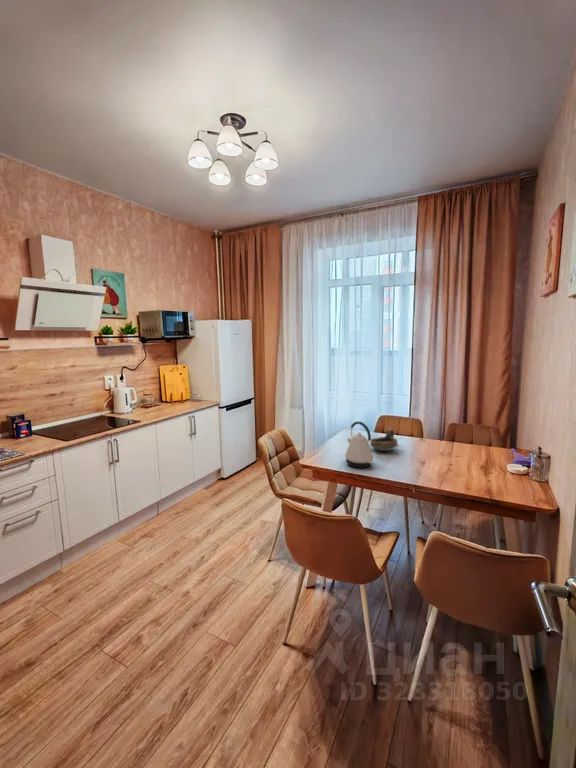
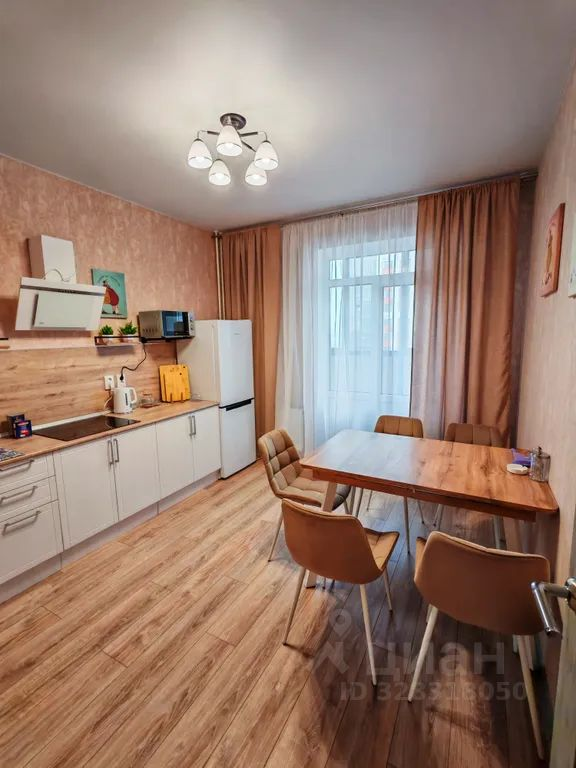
- oil lamp [369,427,399,452]
- kettle [344,421,374,469]
